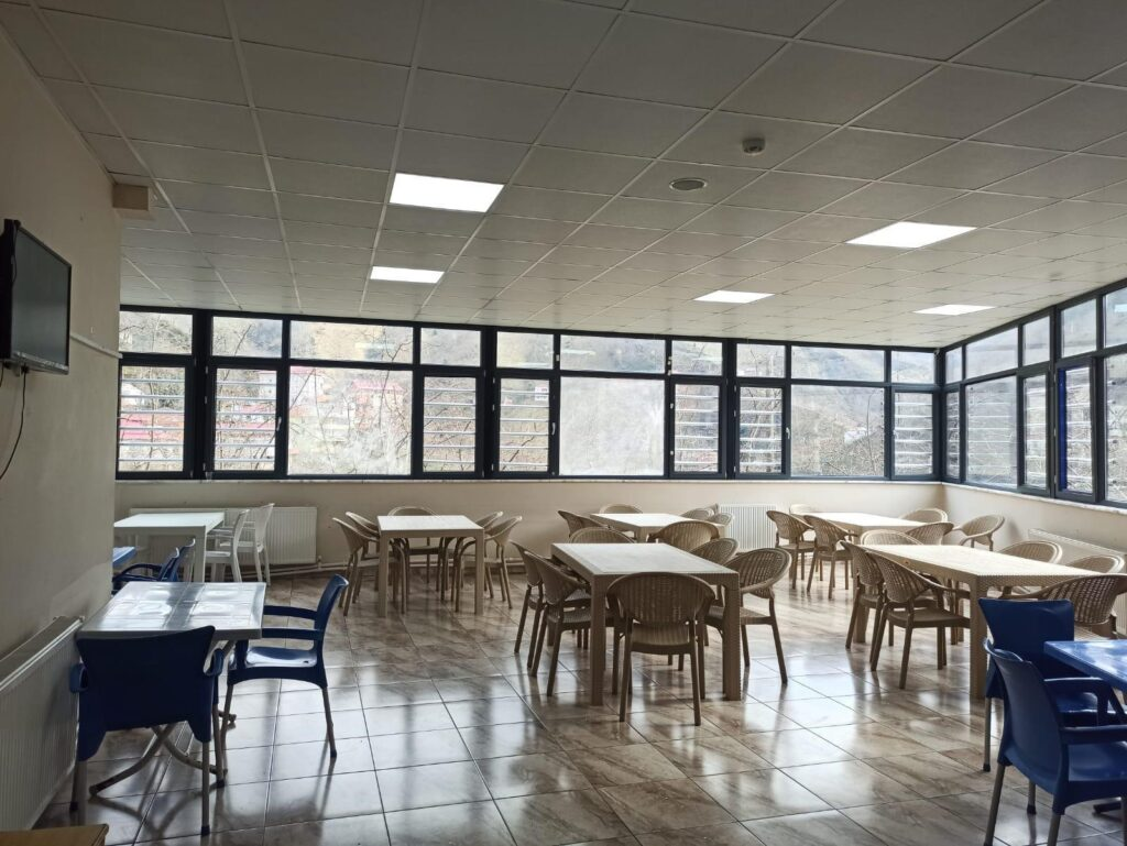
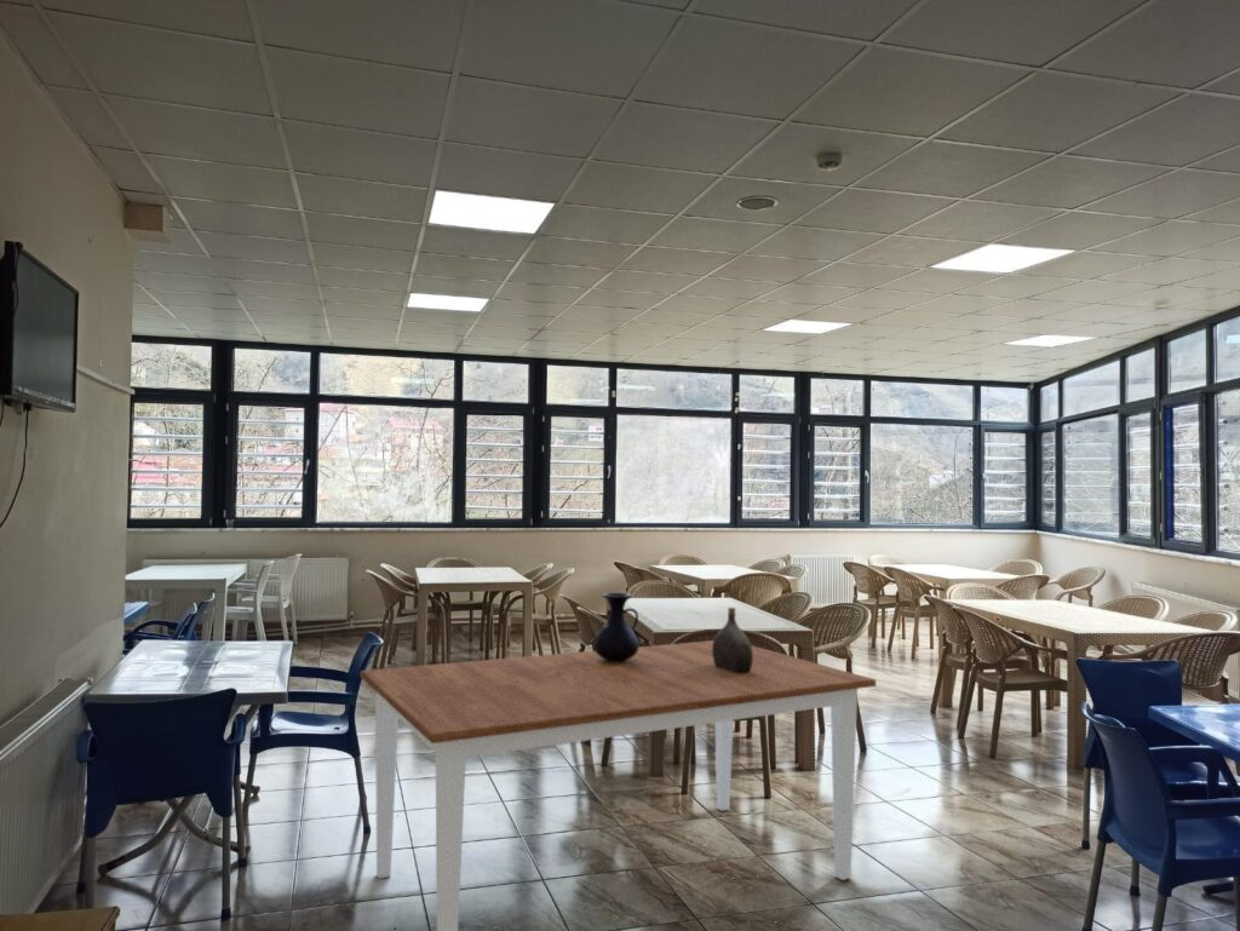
+ dining table [358,639,877,931]
+ vase [593,592,641,661]
+ water jug [712,607,753,673]
